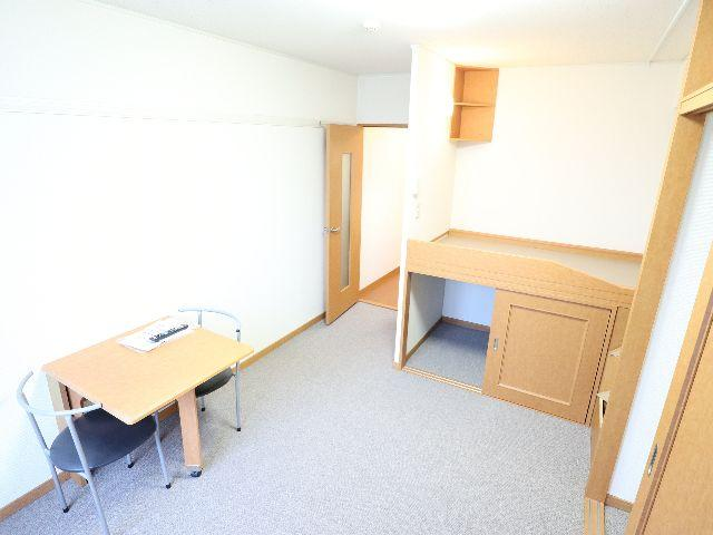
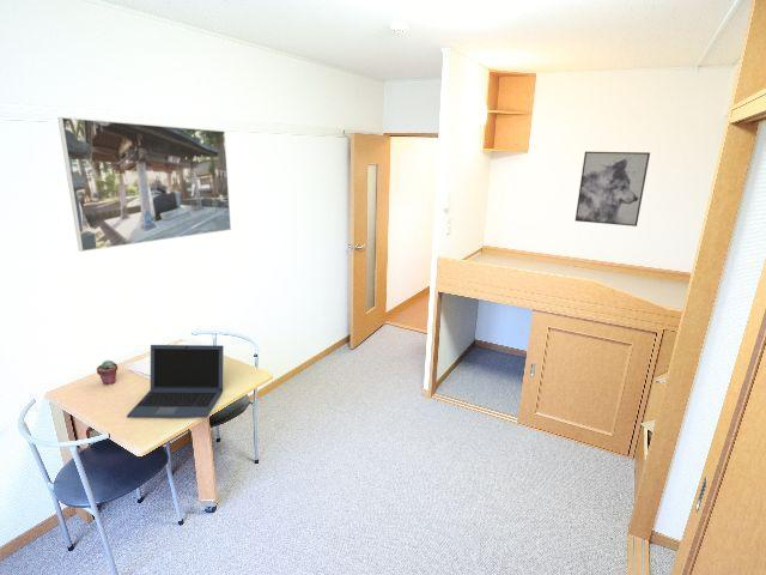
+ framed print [56,116,232,253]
+ wall art [574,151,651,228]
+ potted succulent [96,359,118,386]
+ laptop [126,344,225,418]
